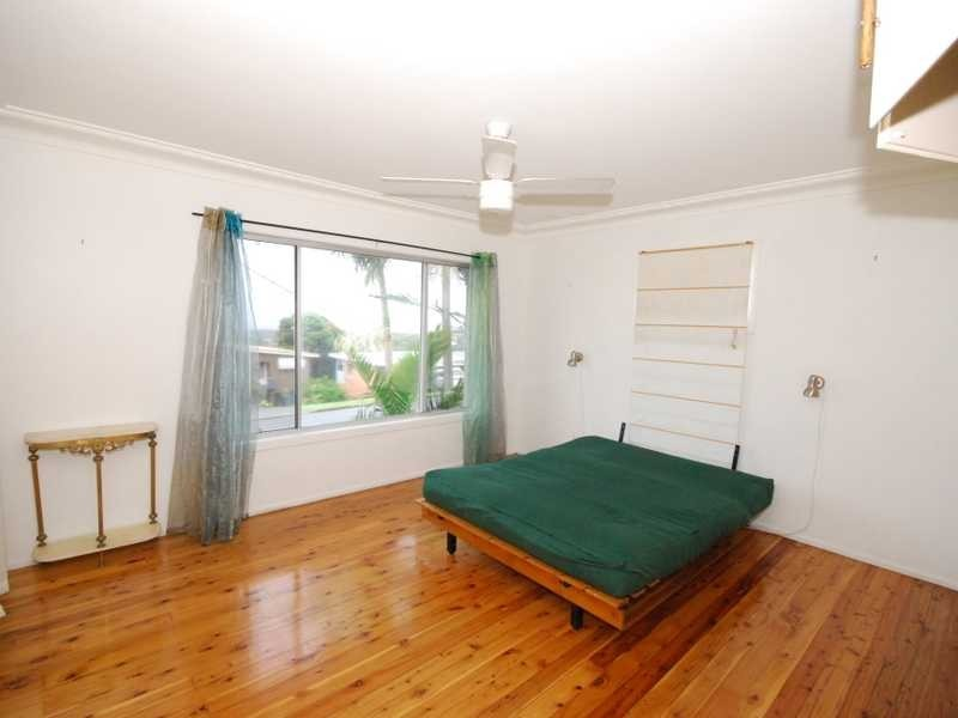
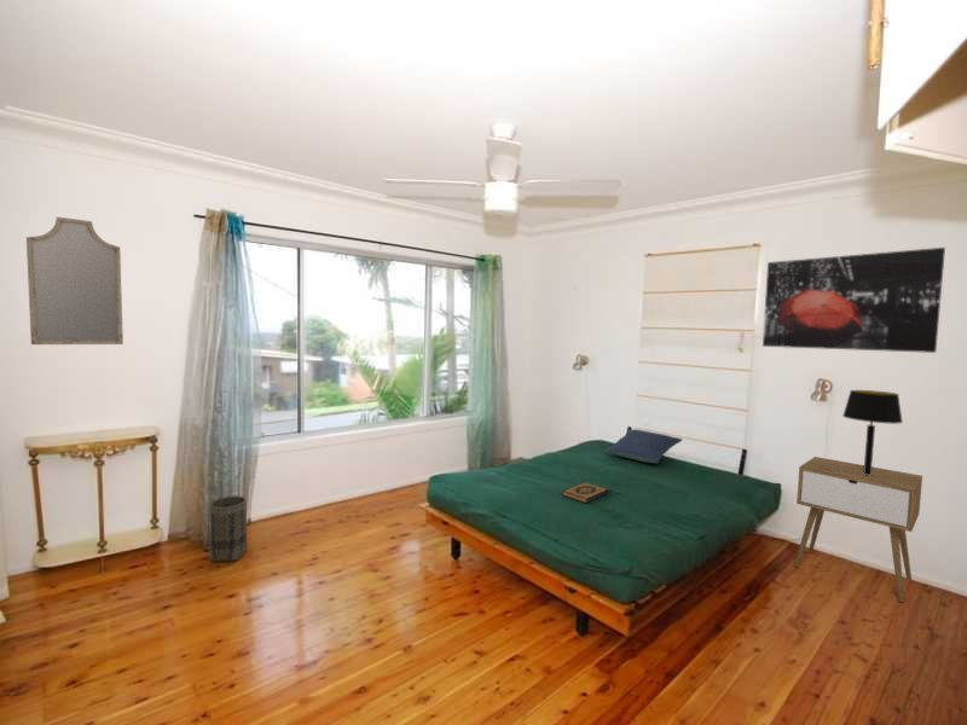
+ home mirror [25,216,125,346]
+ pillow [603,428,683,464]
+ hardback book [562,481,609,504]
+ table lamp [841,389,904,476]
+ wall art [762,246,946,354]
+ nightstand [793,456,923,603]
+ basket [209,494,249,563]
